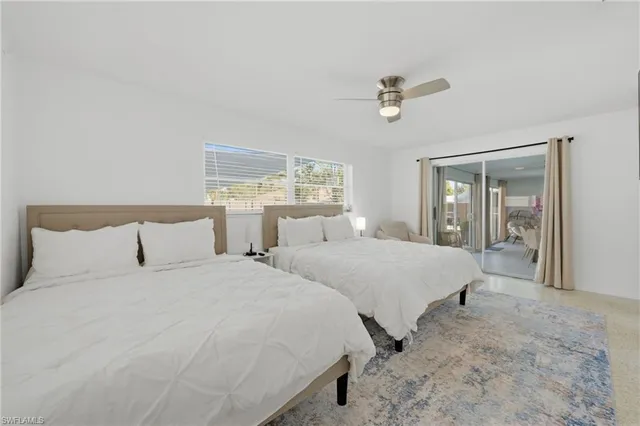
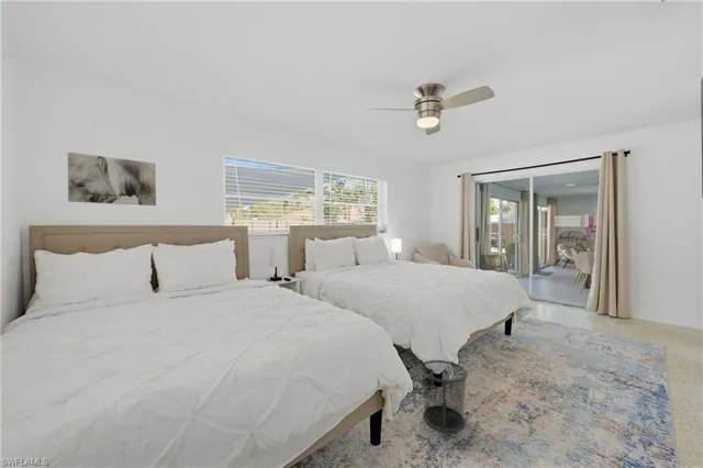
+ wall art [67,151,157,207]
+ waste bin [419,359,469,432]
